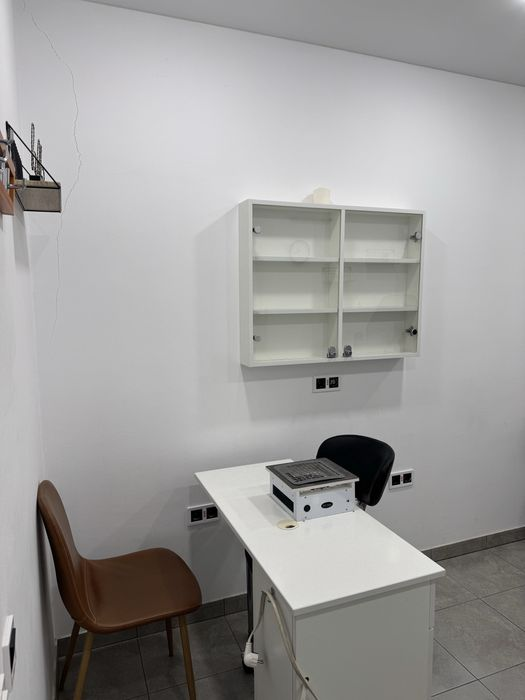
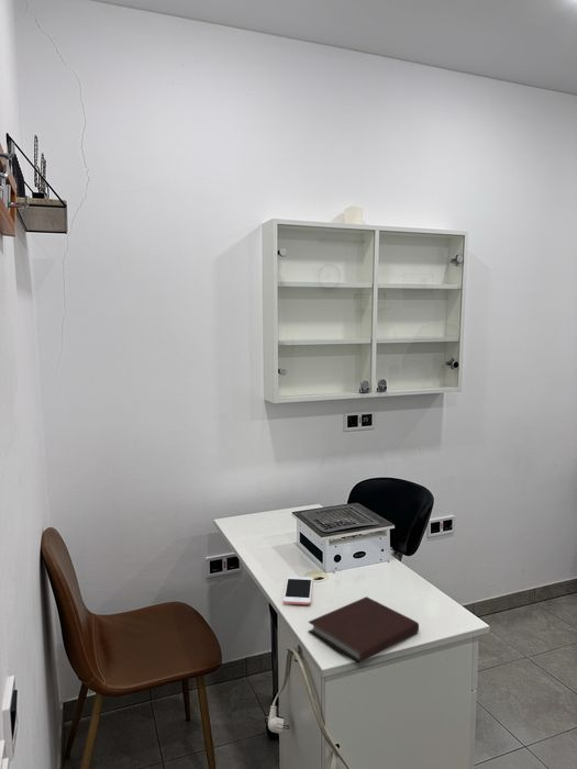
+ notebook [307,595,420,665]
+ cell phone [281,576,313,605]
